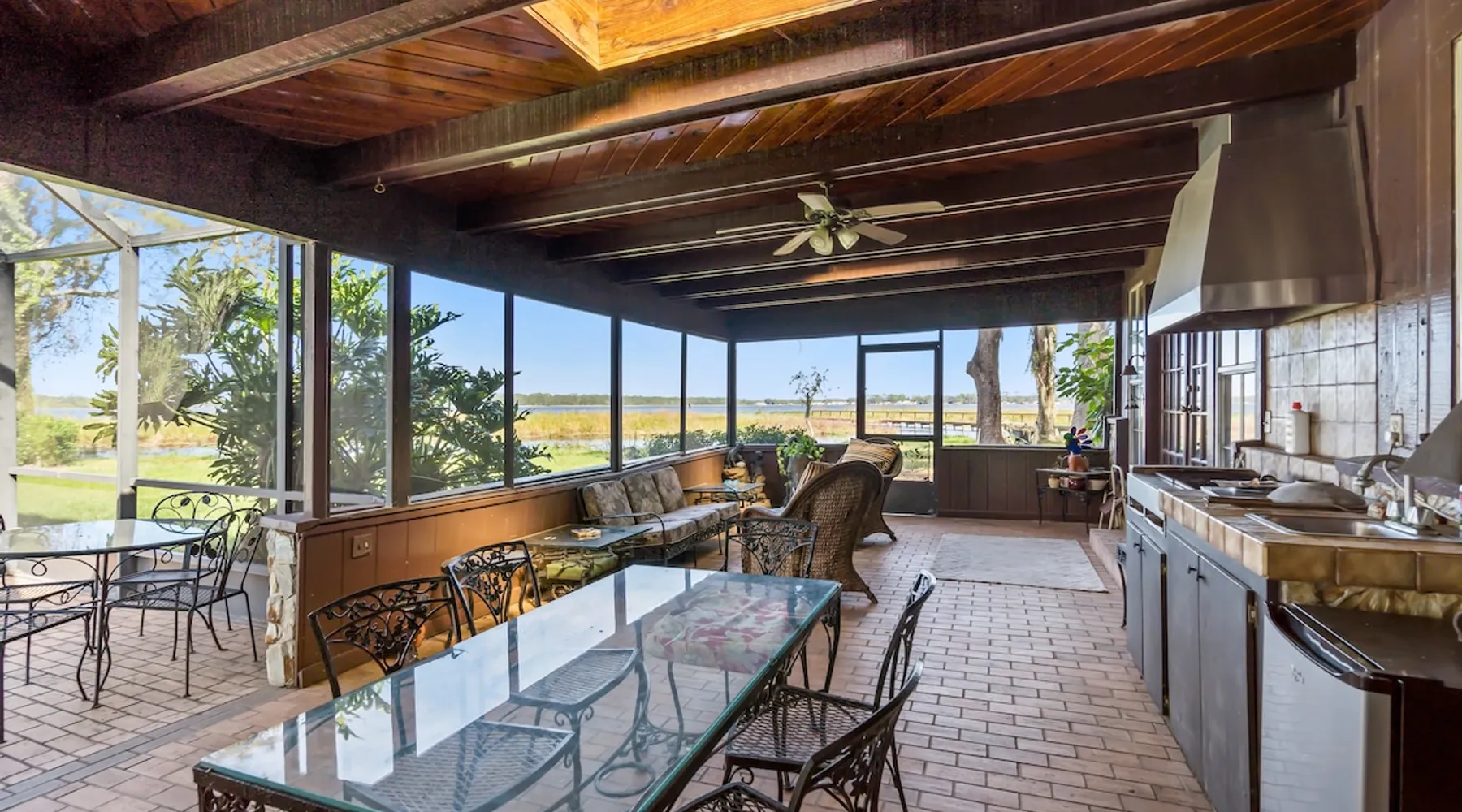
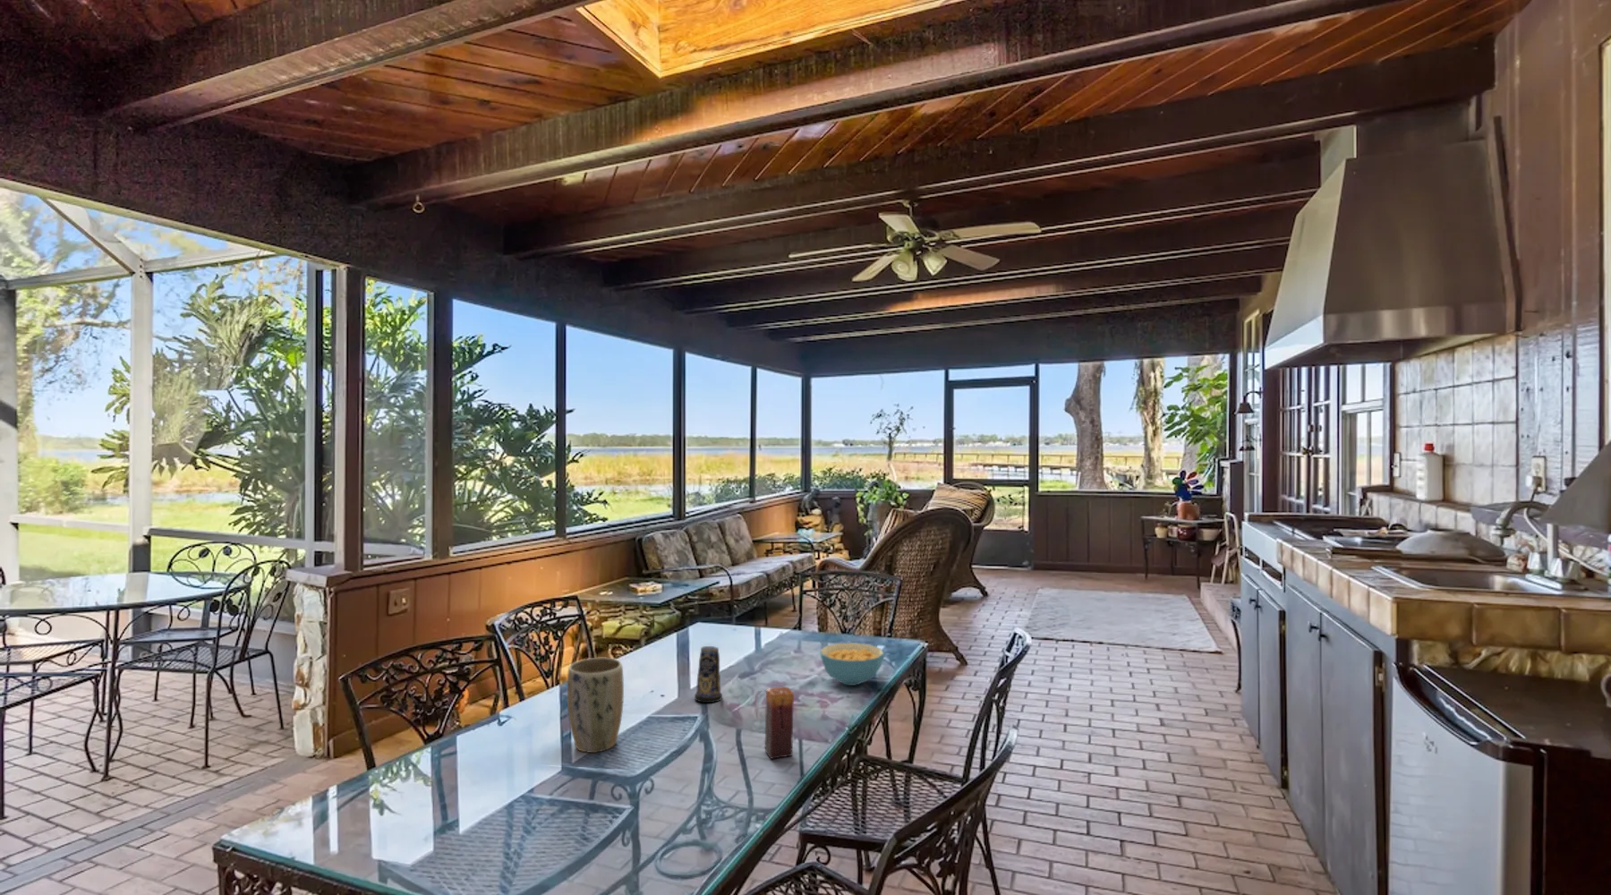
+ candle [693,645,723,703]
+ cereal bowl [819,641,885,687]
+ plant pot [566,657,625,754]
+ candle [765,686,794,759]
